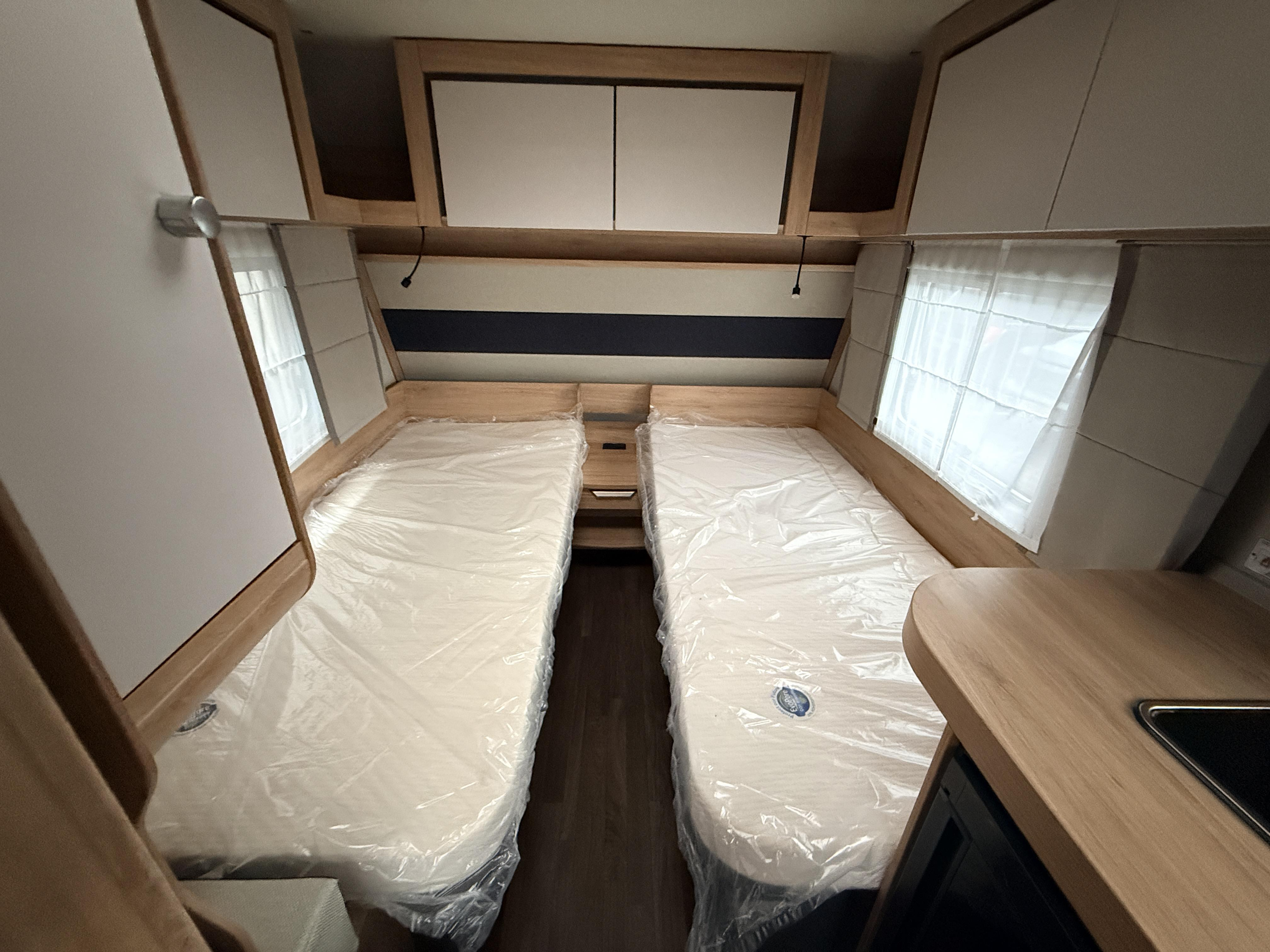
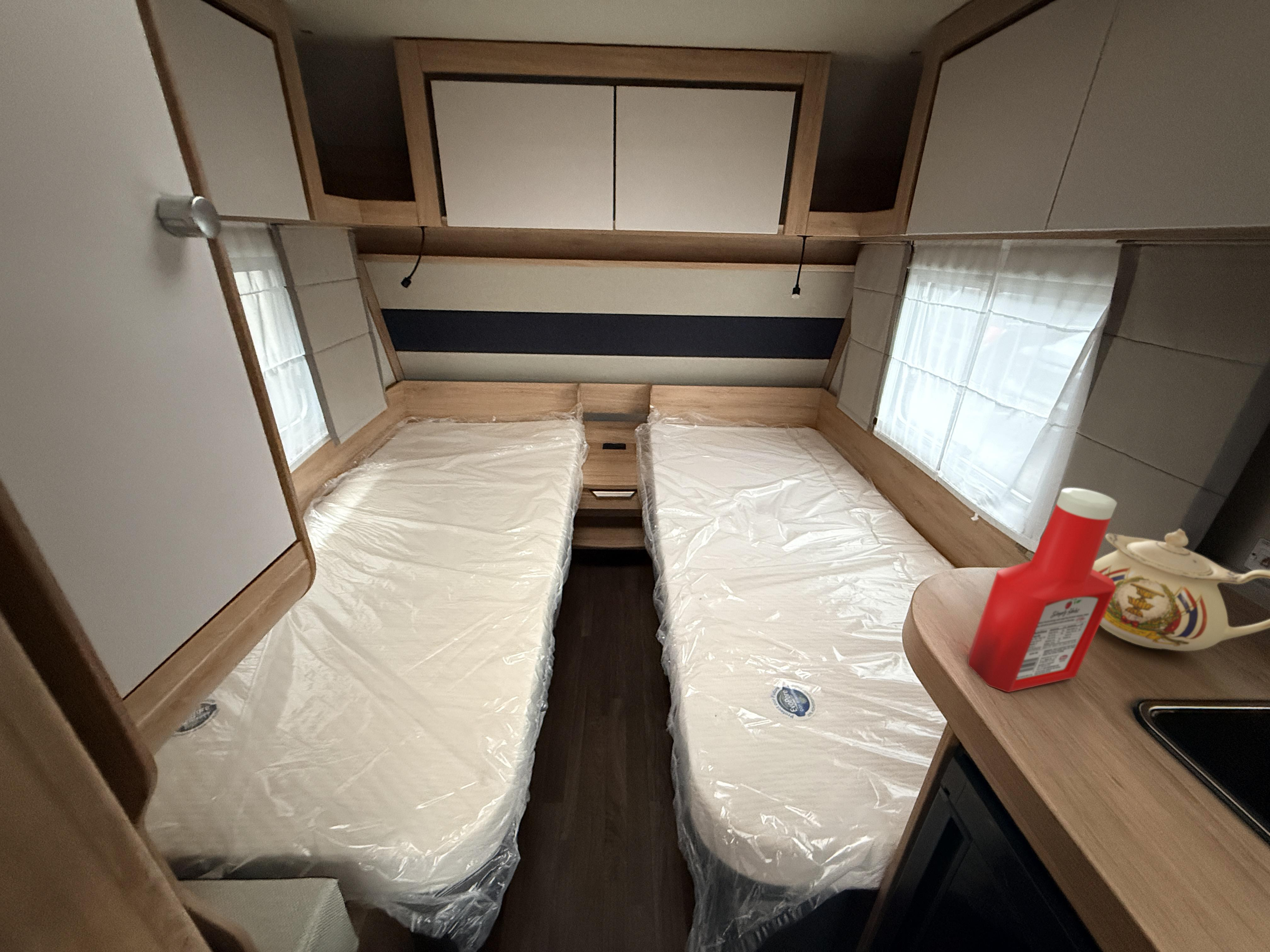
+ teapot [1093,529,1270,651]
+ soap bottle [968,487,1117,693]
